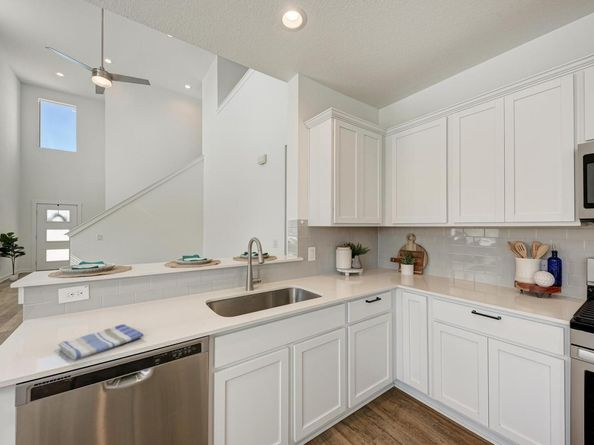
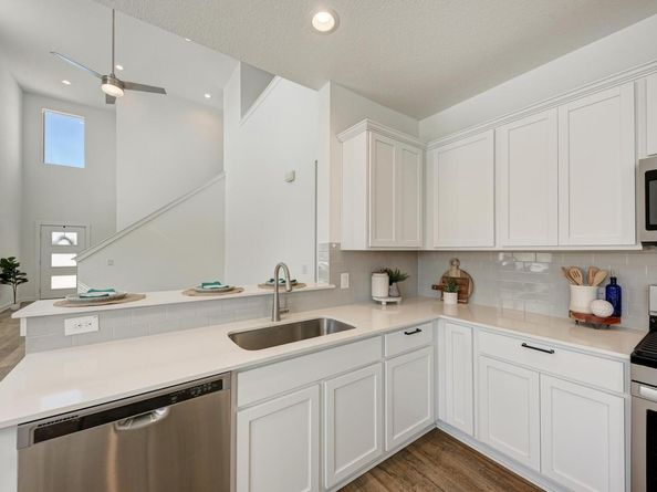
- dish towel [57,323,145,361]
